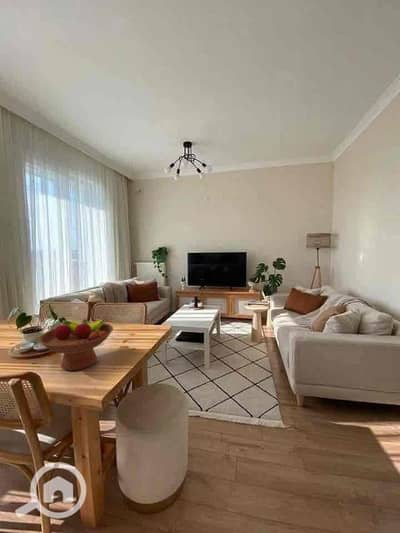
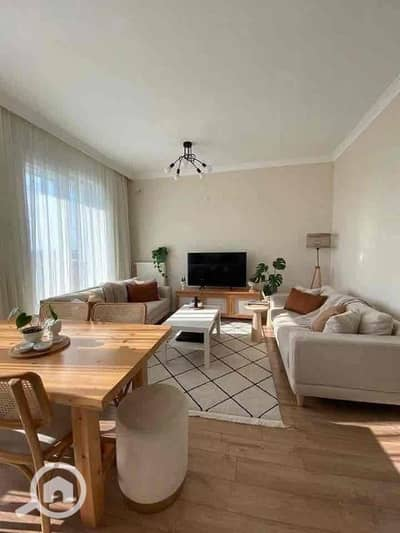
- fruit bowl [37,316,114,372]
